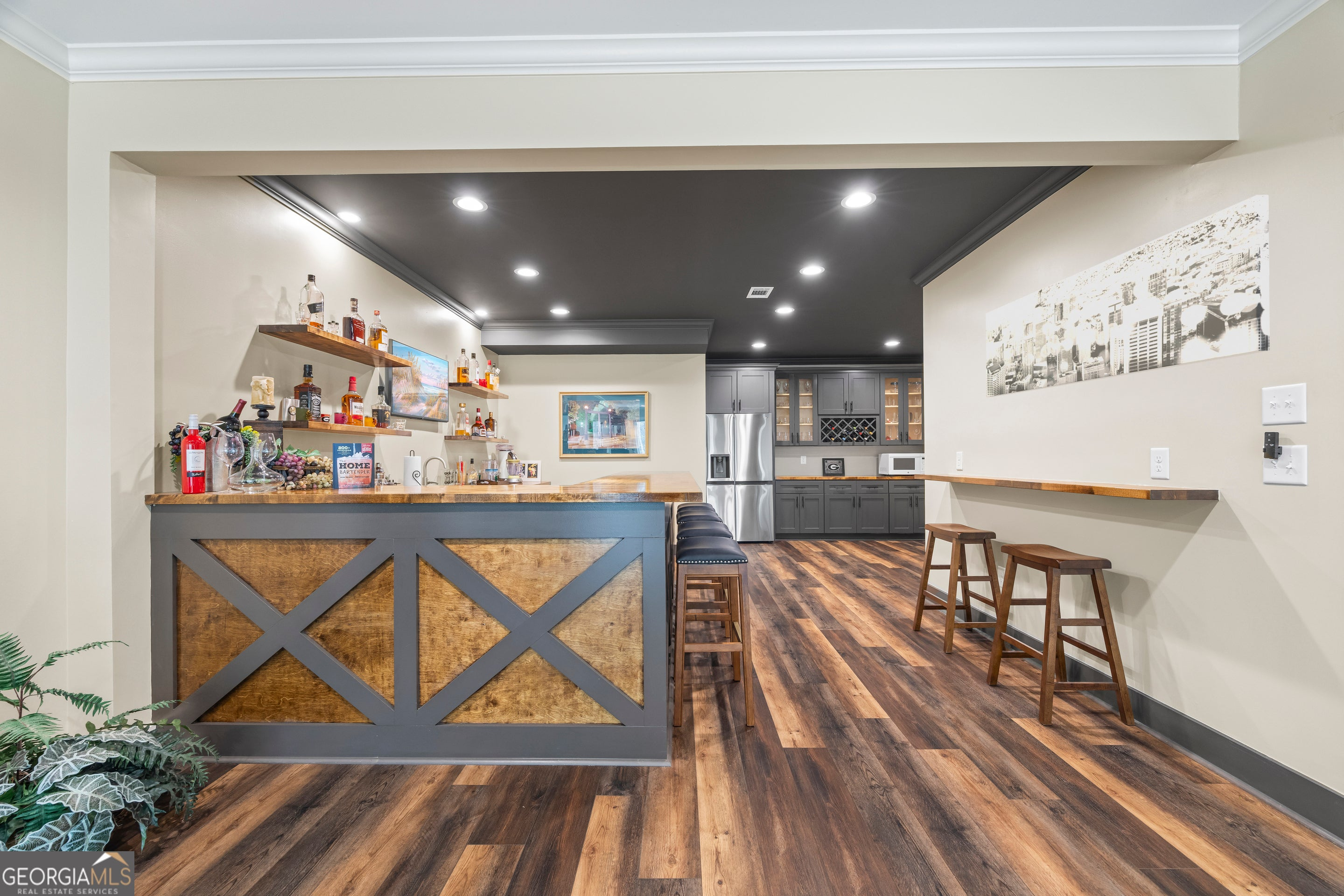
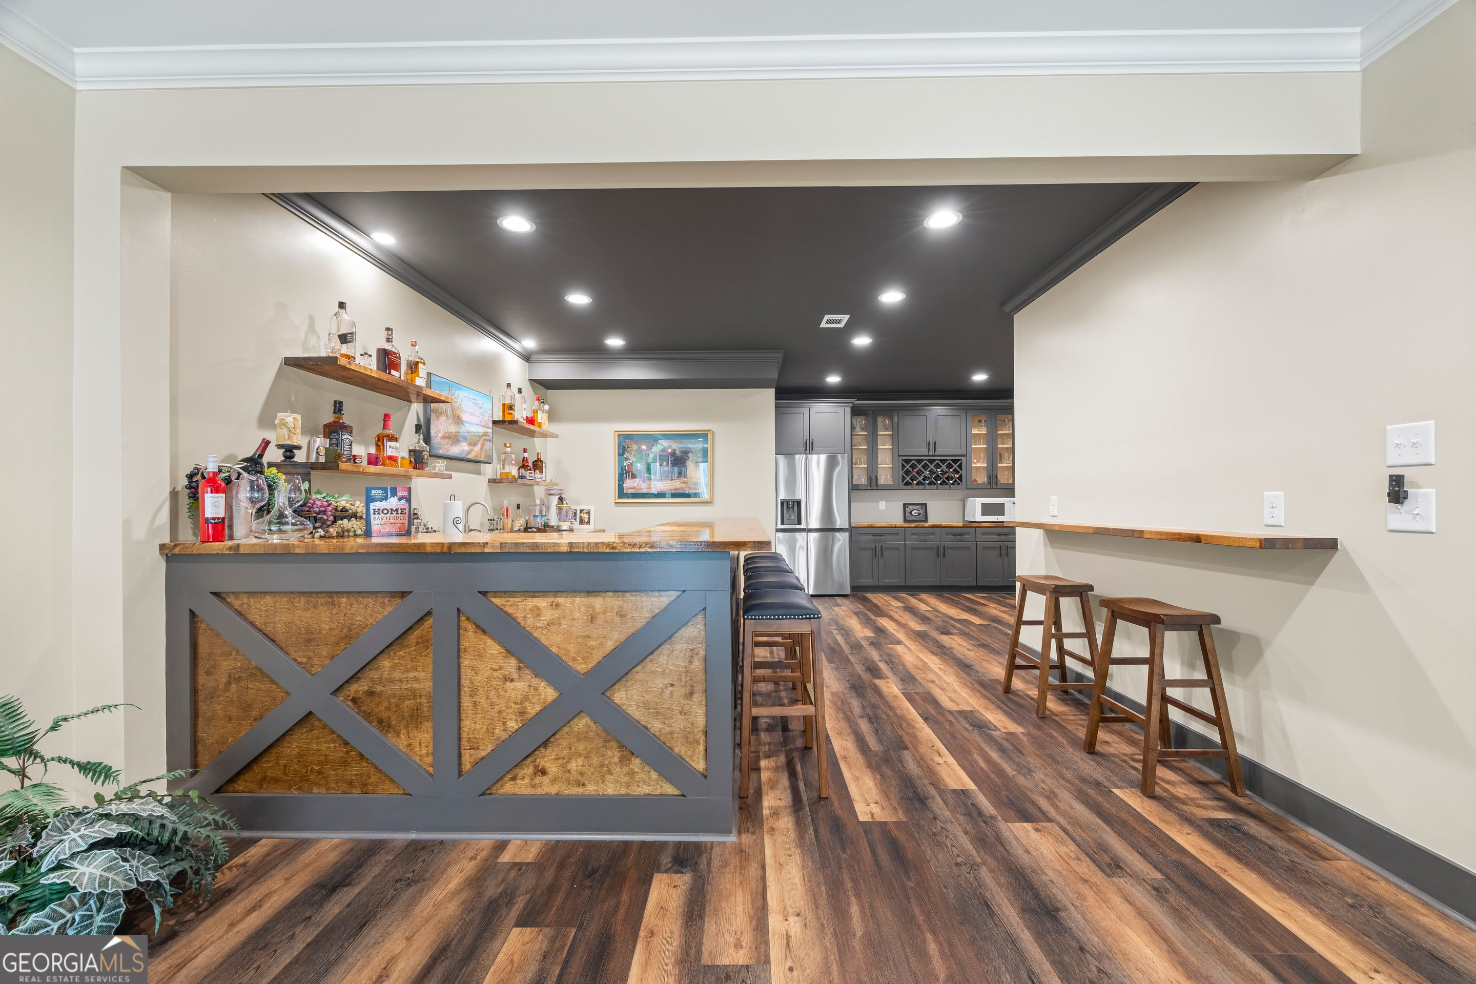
- wall art [986,195,1270,398]
